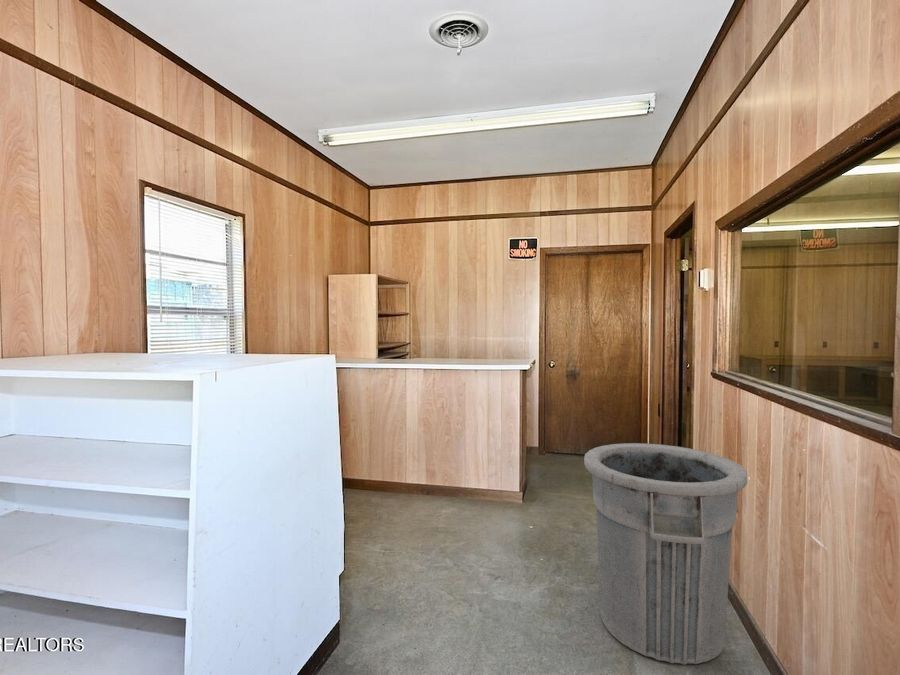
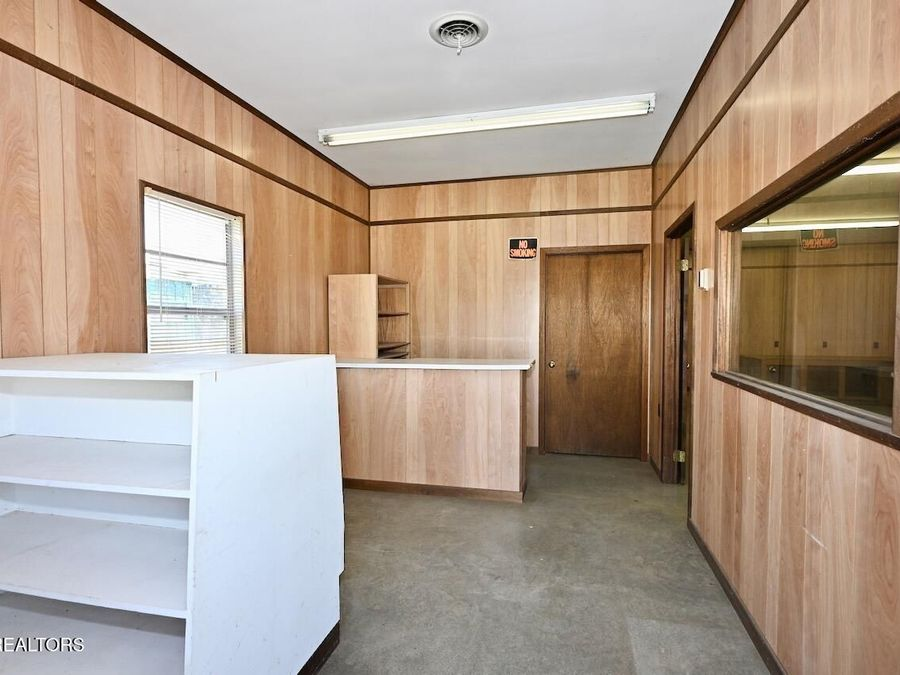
- trash can [583,442,748,665]
